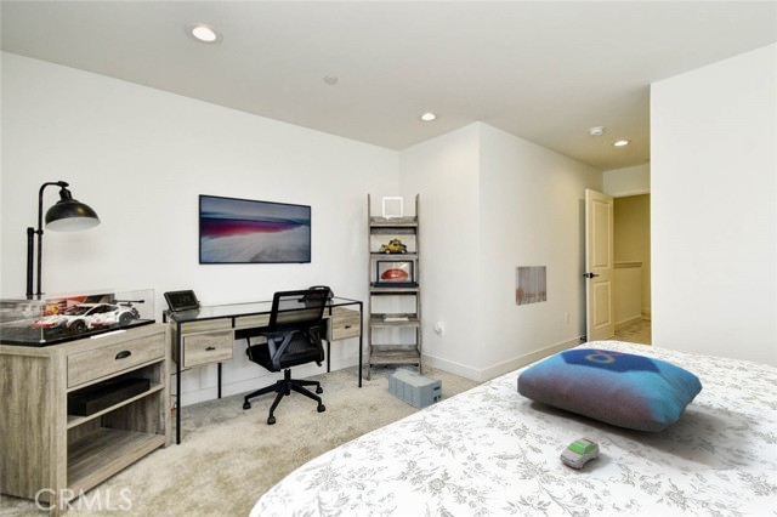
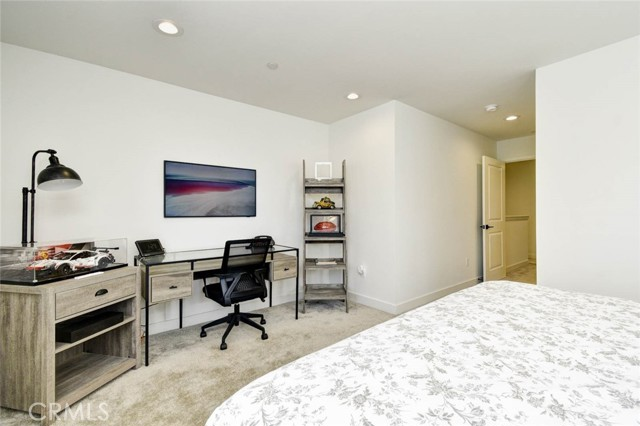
- wall art [515,265,548,307]
- storage bin [385,365,443,410]
- toy car [558,436,601,470]
- cushion [516,347,704,433]
